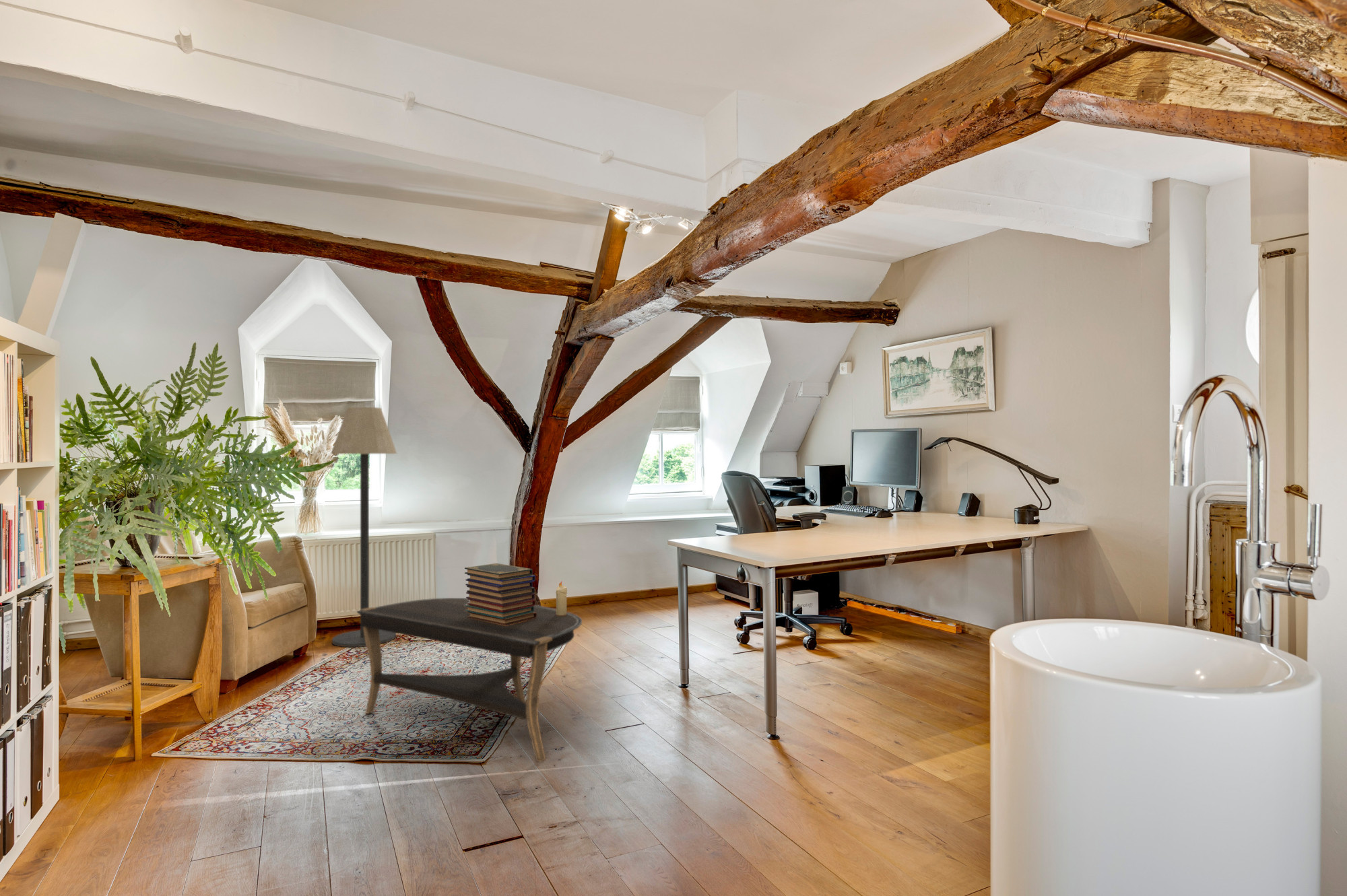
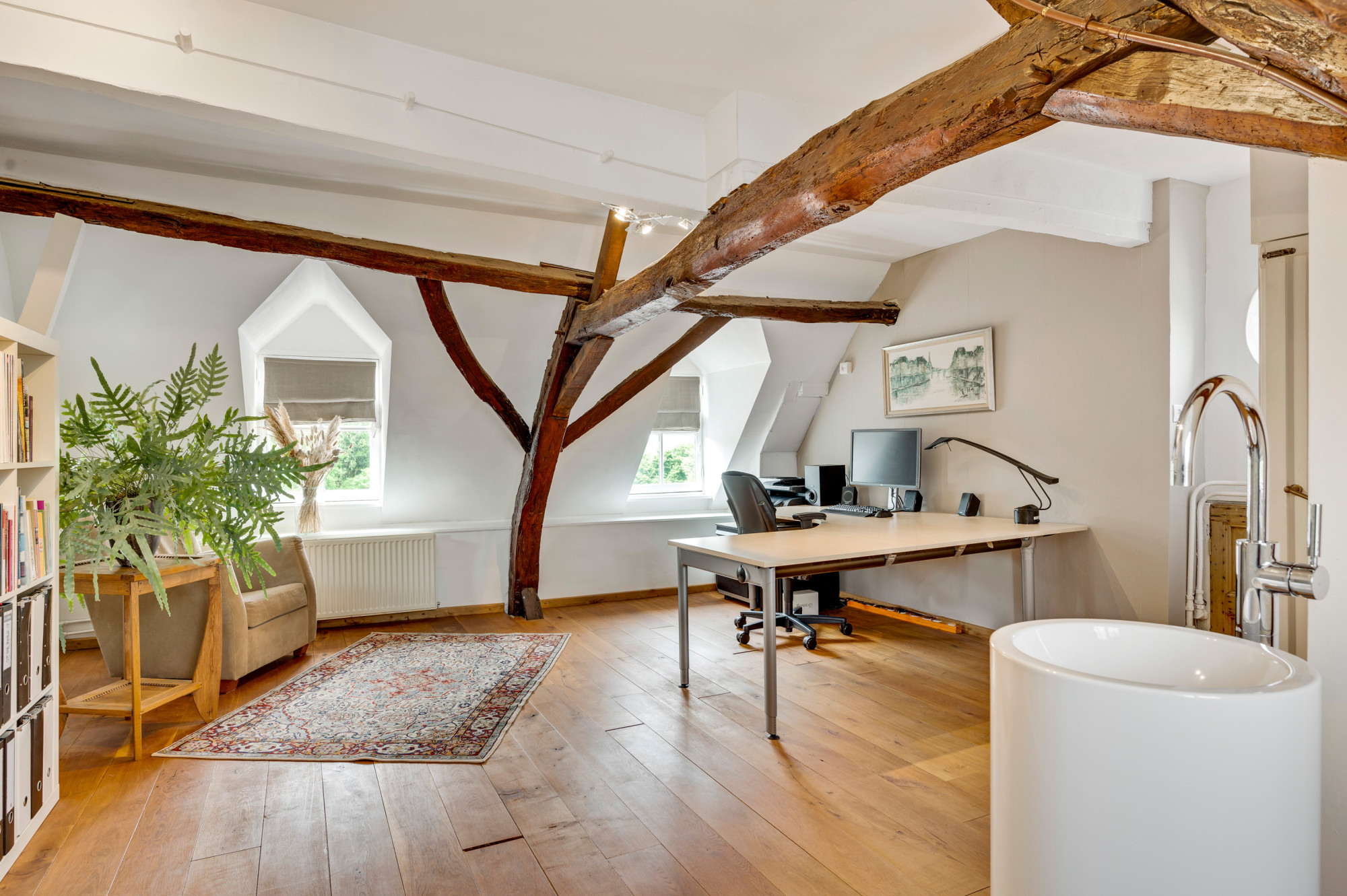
- candle [555,581,568,615]
- book stack [464,563,537,625]
- coffee table [356,597,583,763]
- floor lamp [330,407,397,648]
